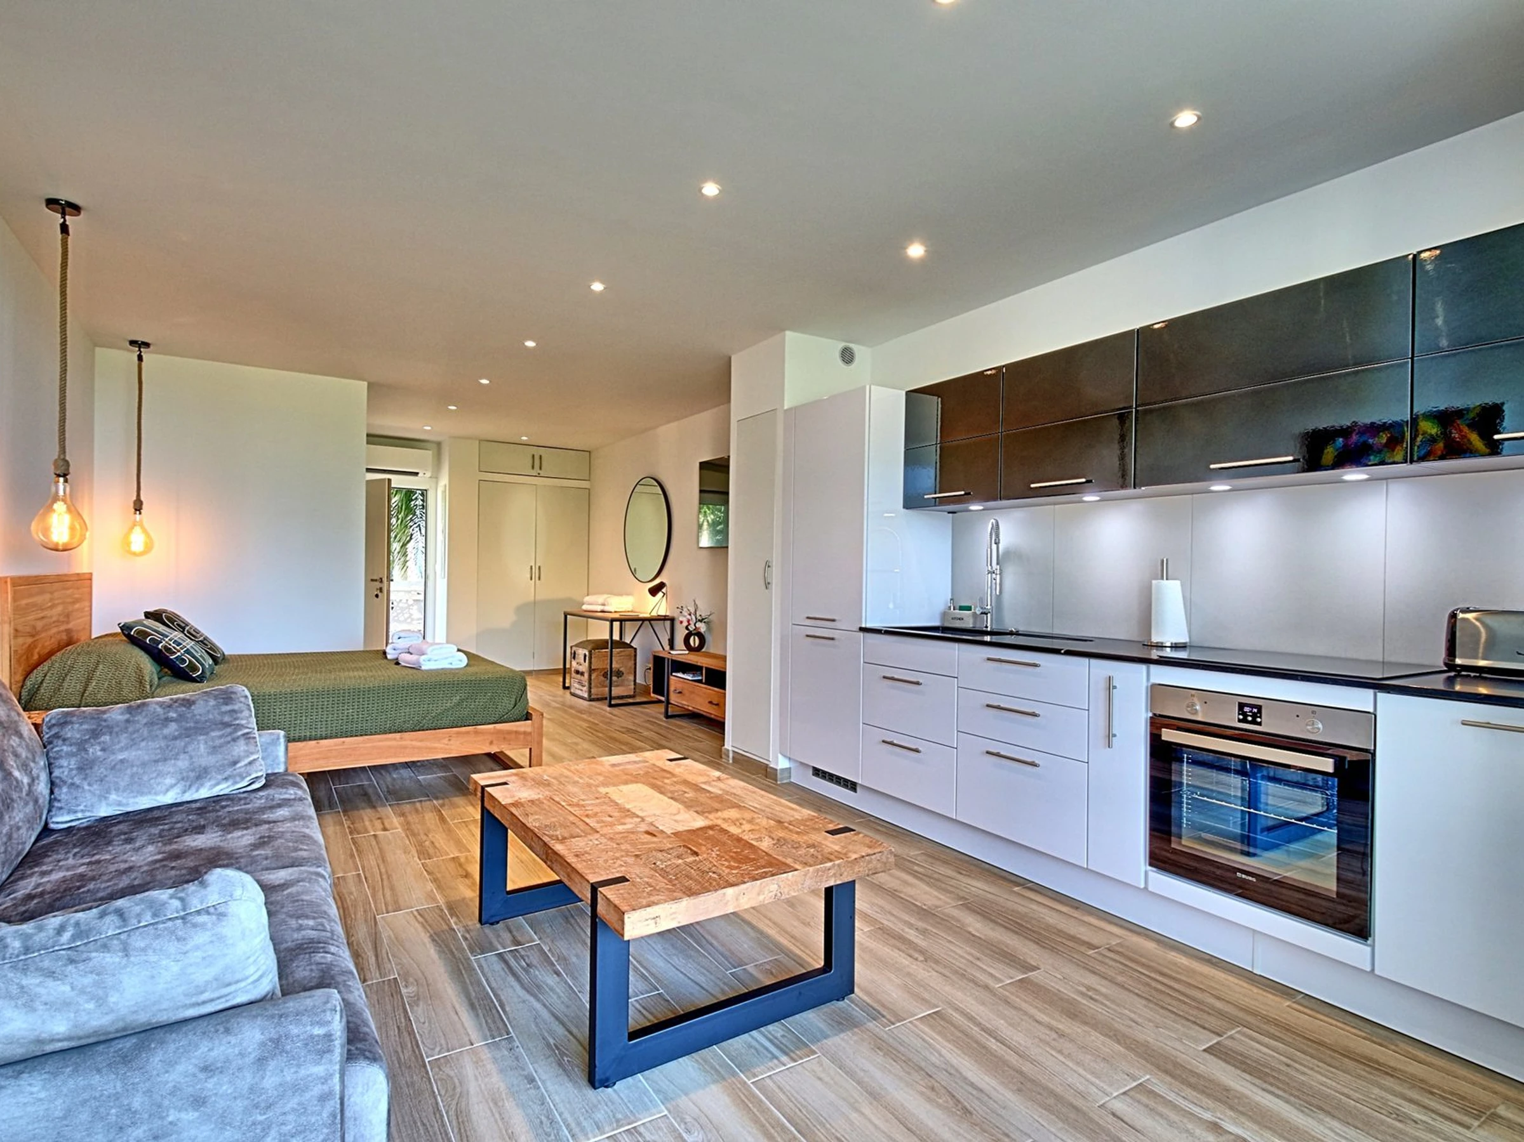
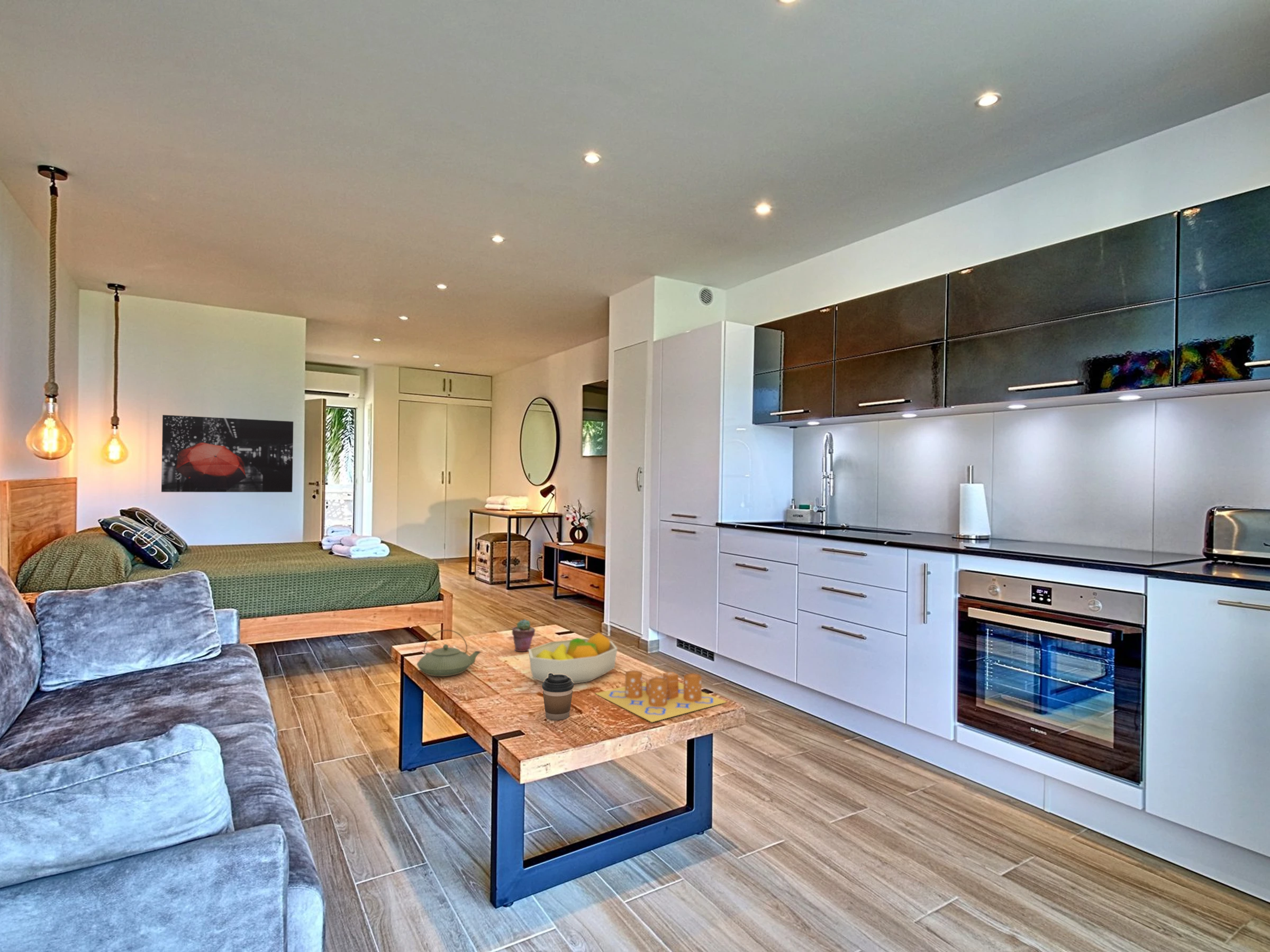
+ wall art [161,414,294,493]
+ potted succulent [512,619,536,652]
+ coffee cup [541,673,574,720]
+ fruit bowl [528,631,618,684]
+ candle [594,670,728,723]
+ teapot [416,629,481,677]
